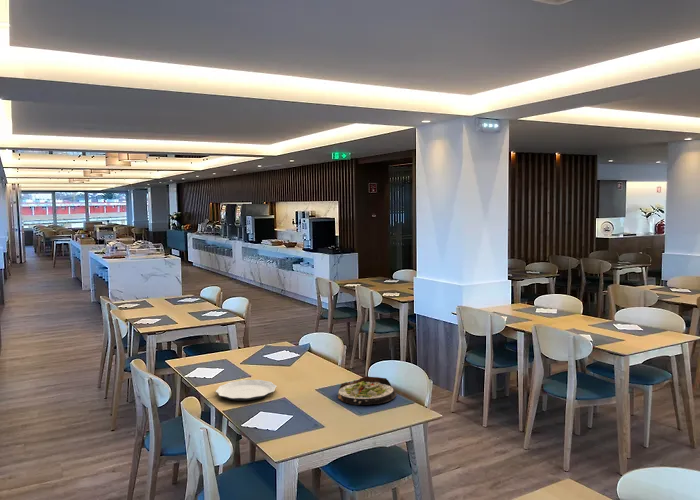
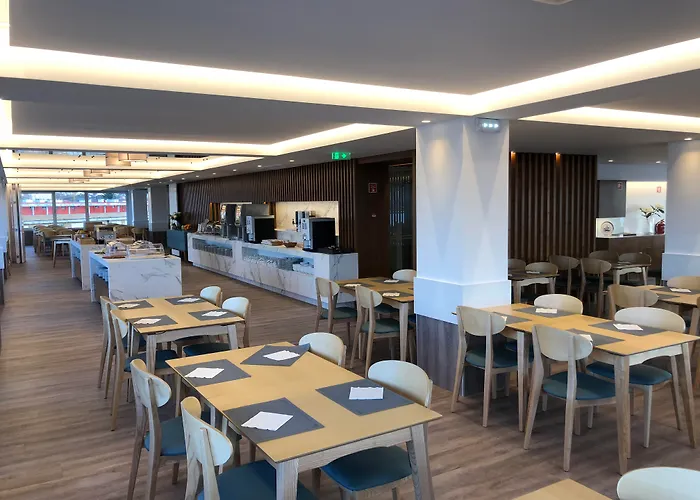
- plate [215,379,277,402]
- salad plate [337,375,397,406]
